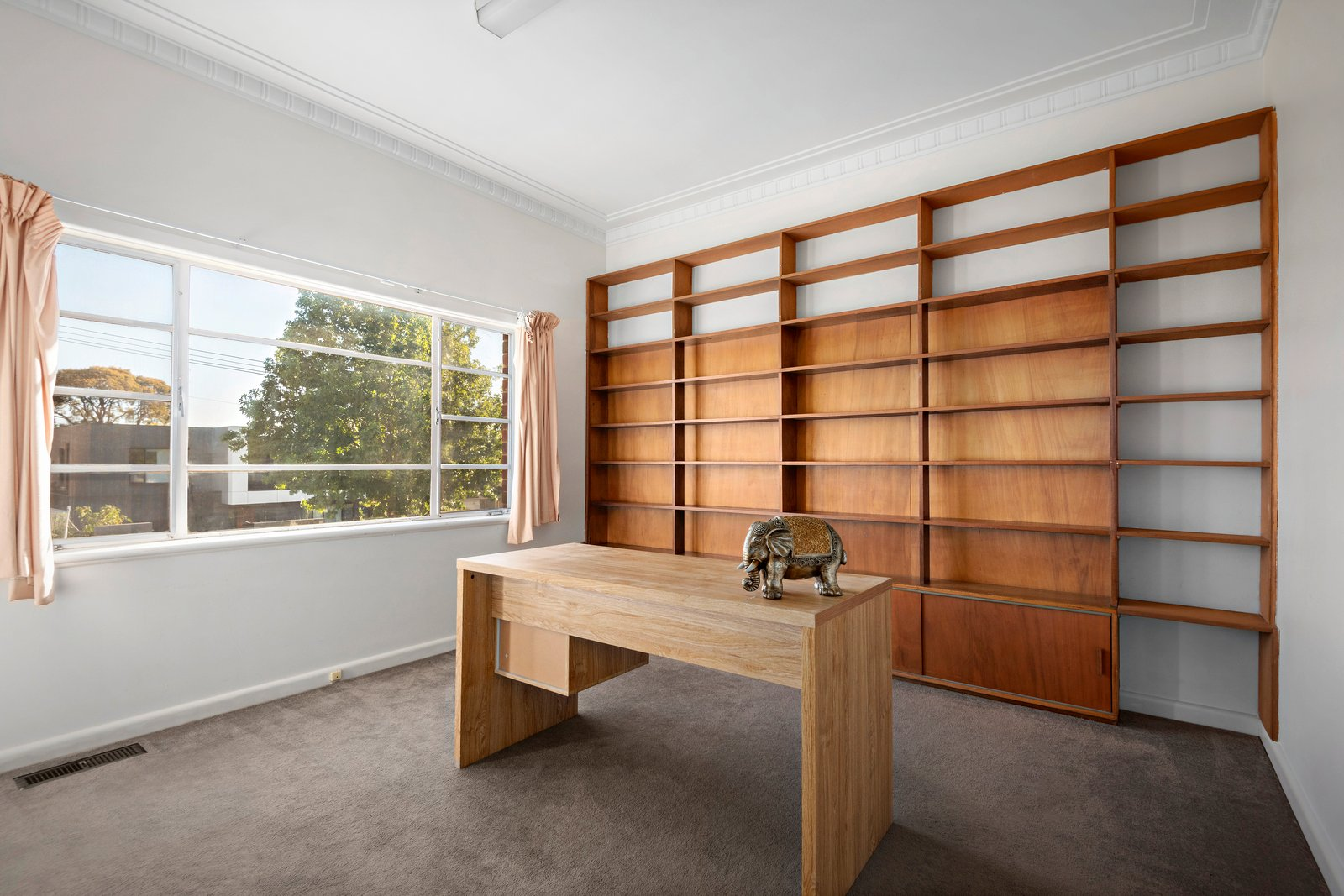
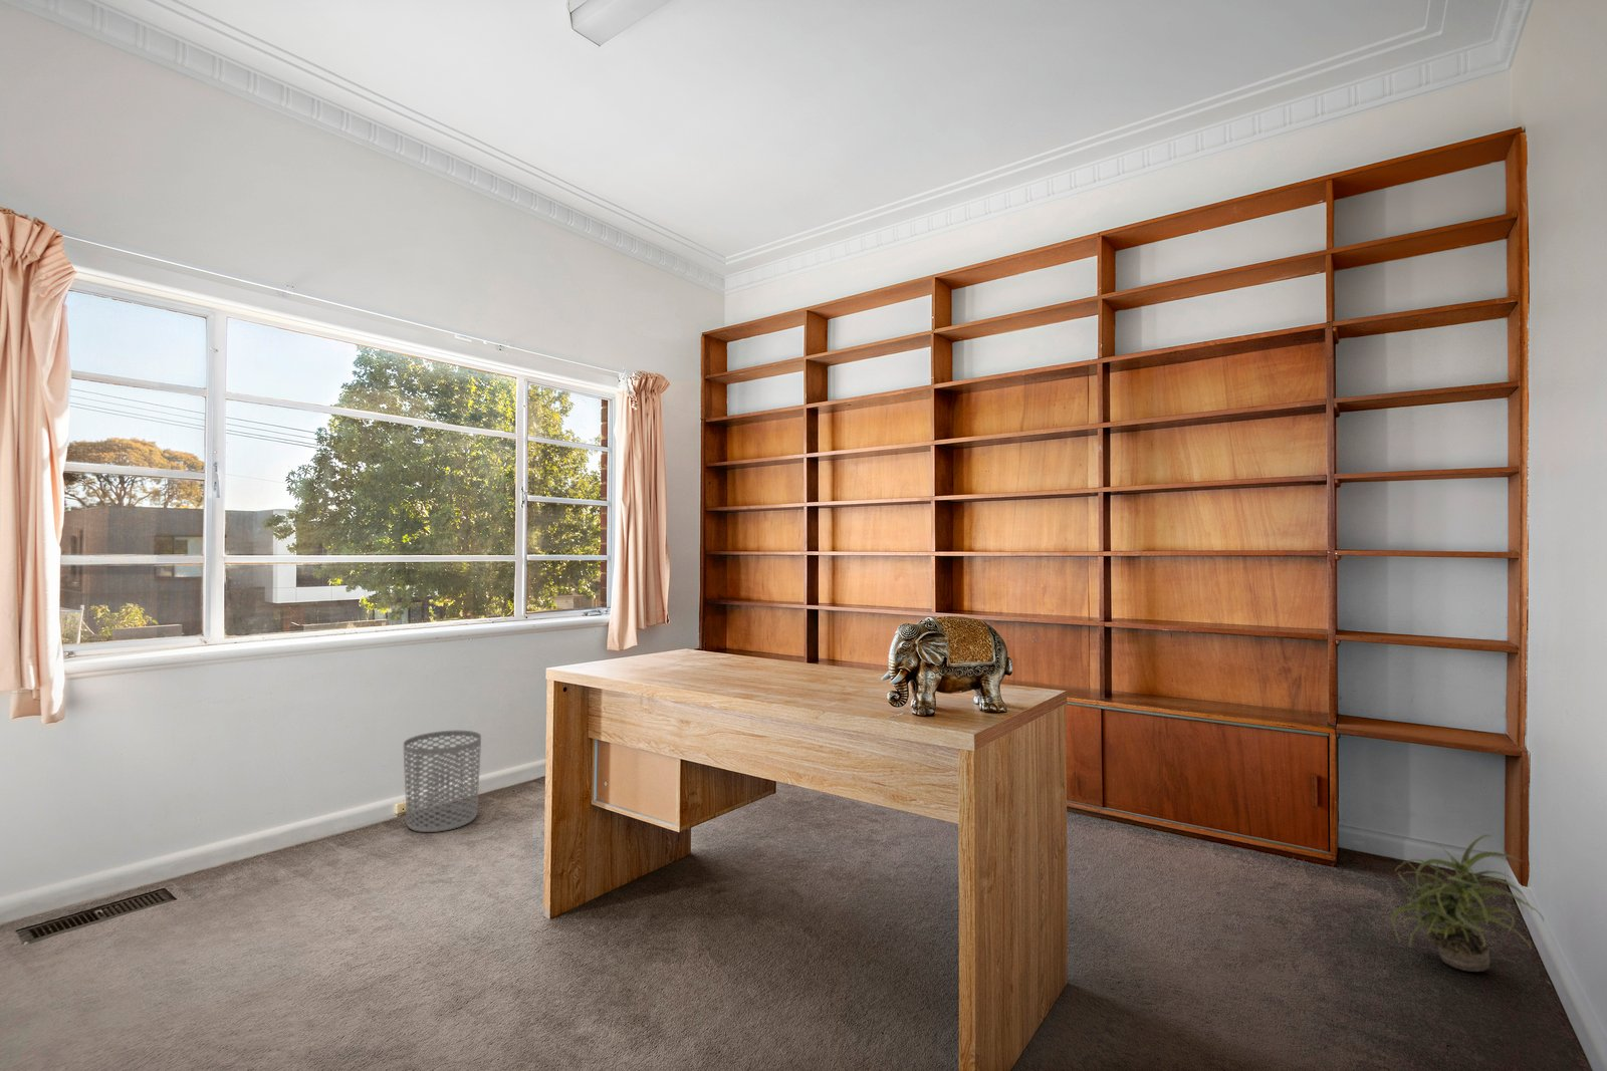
+ potted plant [1391,833,1545,973]
+ waste bin [403,729,482,833]
